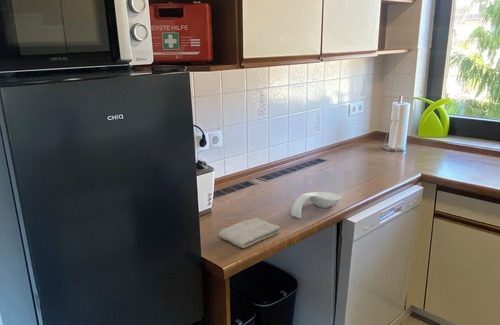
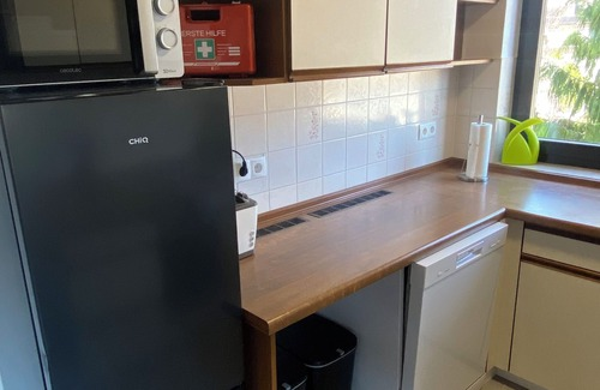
- spoon rest [290,191,341,219]
- washcloth [217,217,281,249]
